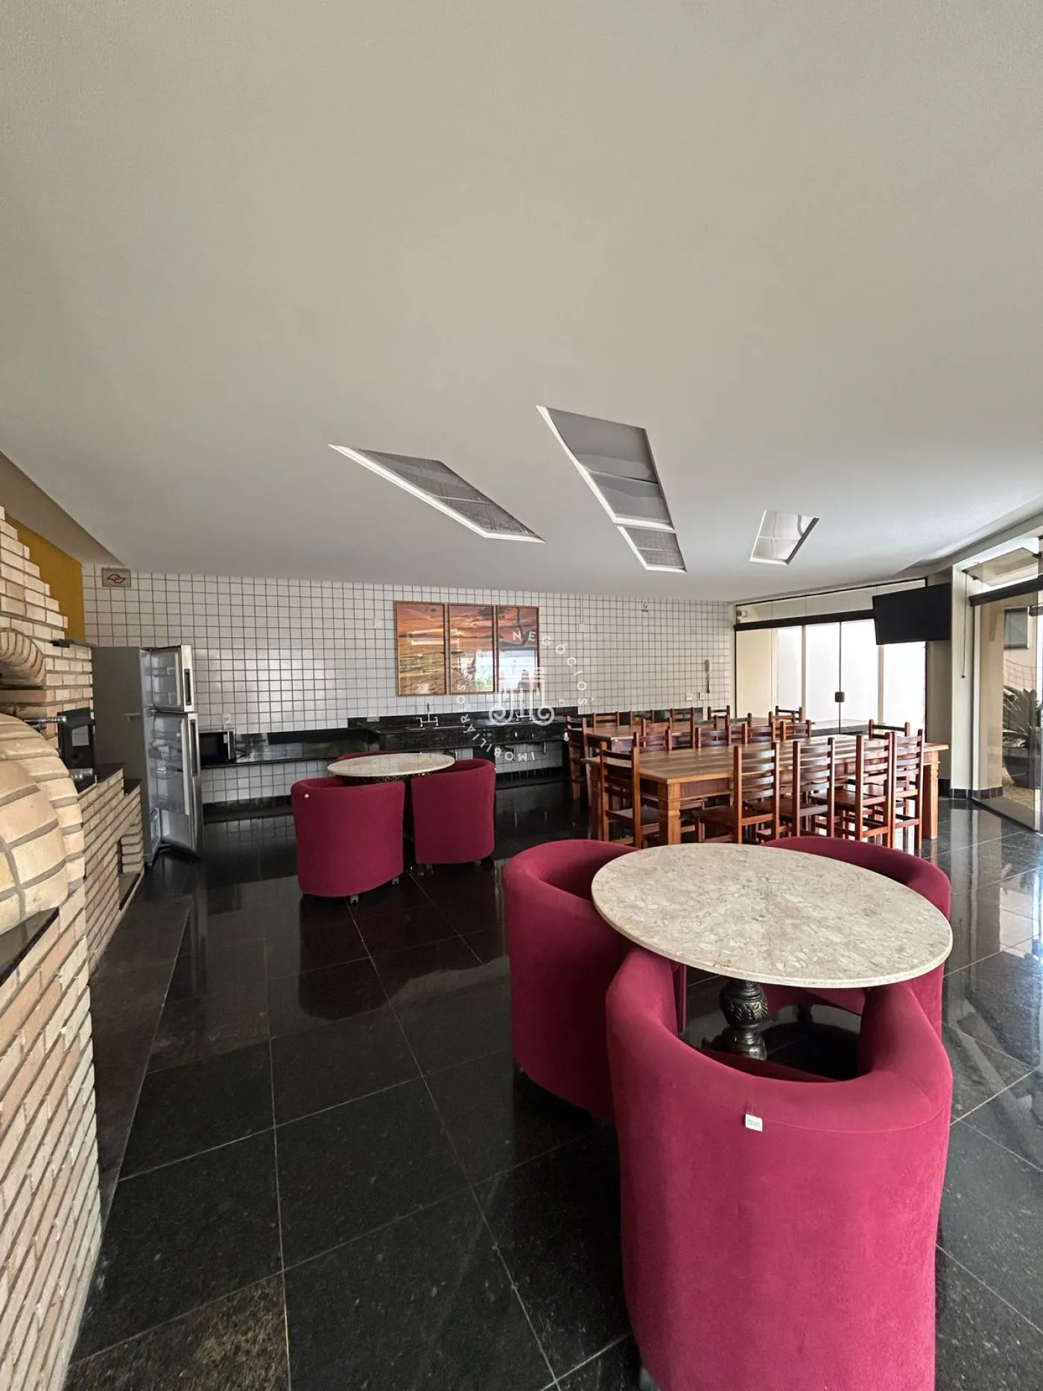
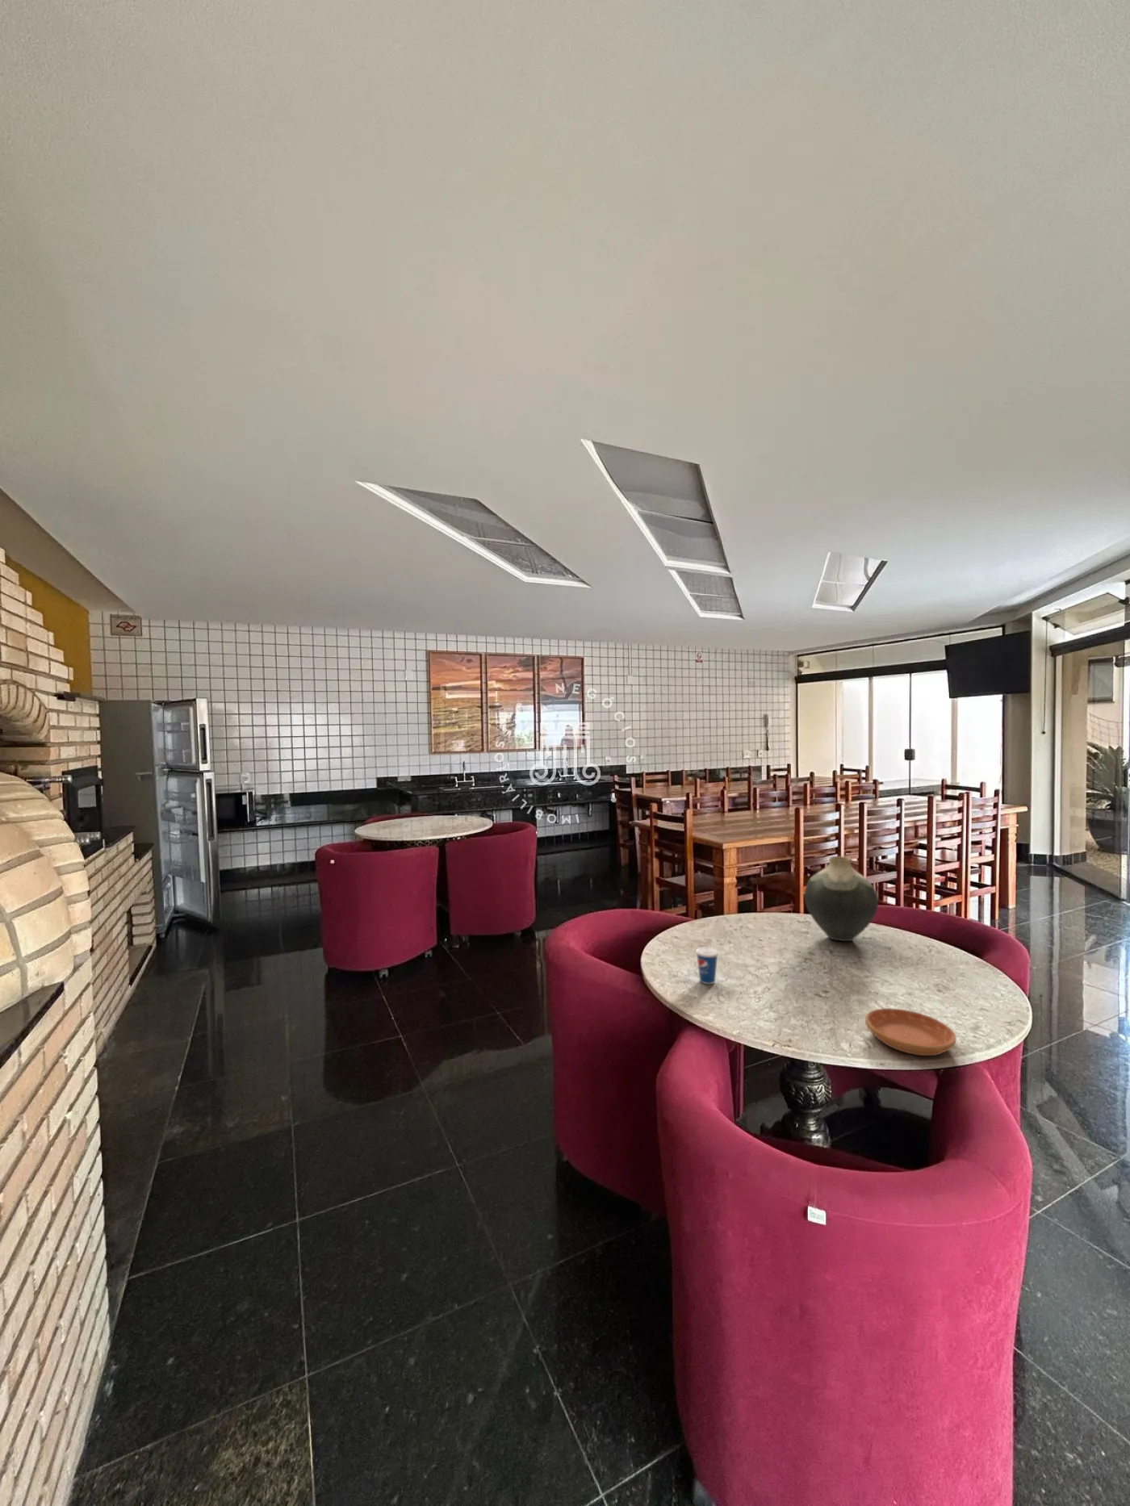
+ vase [804,856,880,942]
+ saucer [864,1008,957,1056]
+ cup [694,932,719,985]
